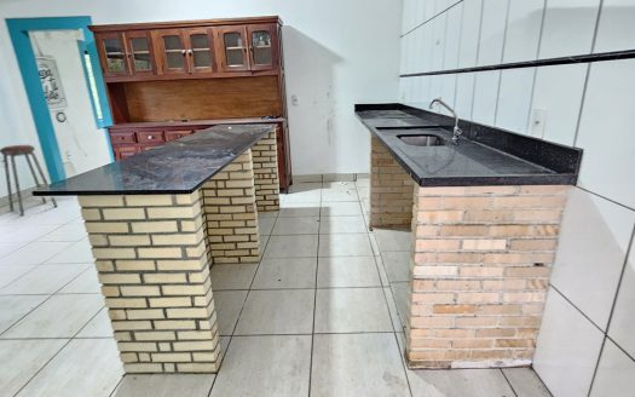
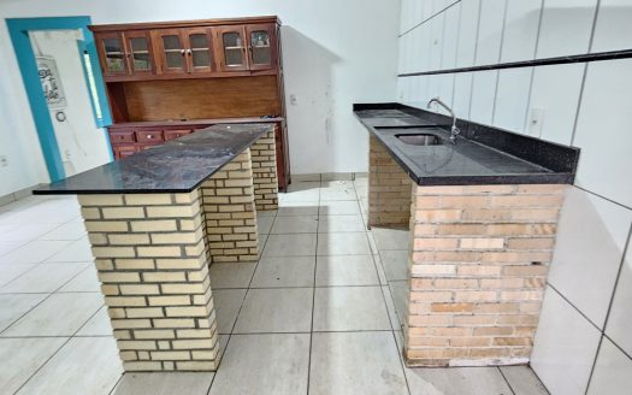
- music stool [0,144,59,217]
